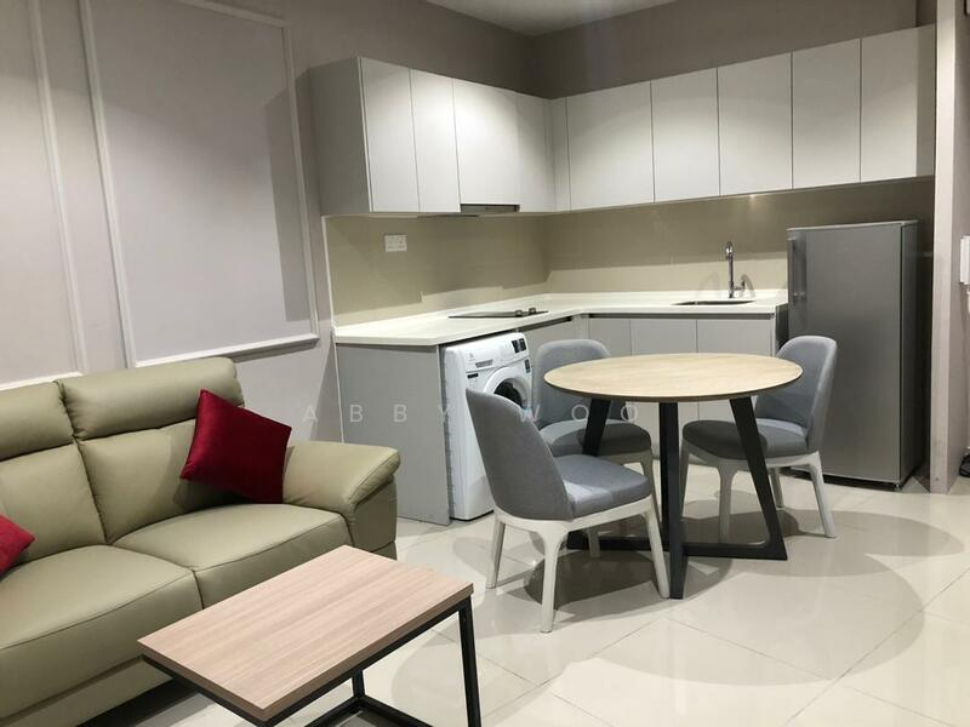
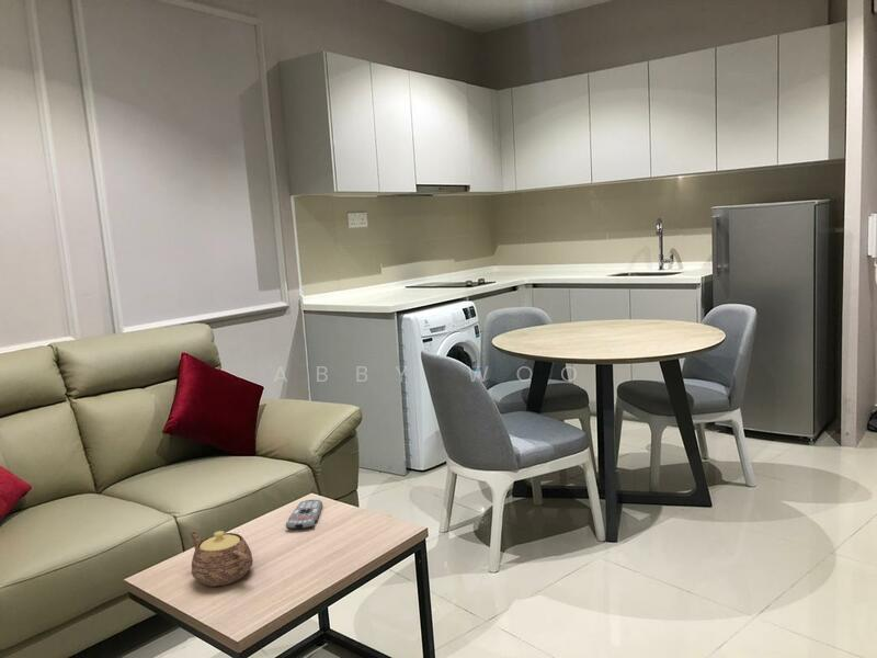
+ remote control [285,499,323,531]
+ teapot [189,530,254,587]
